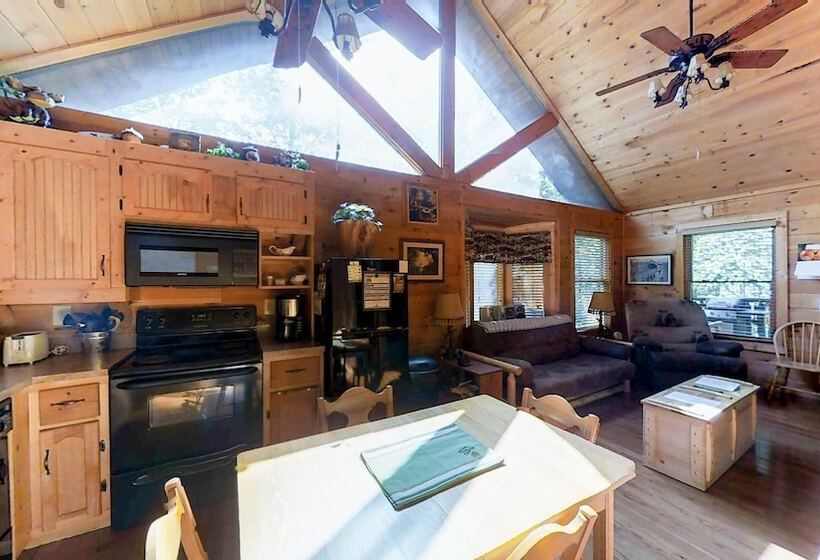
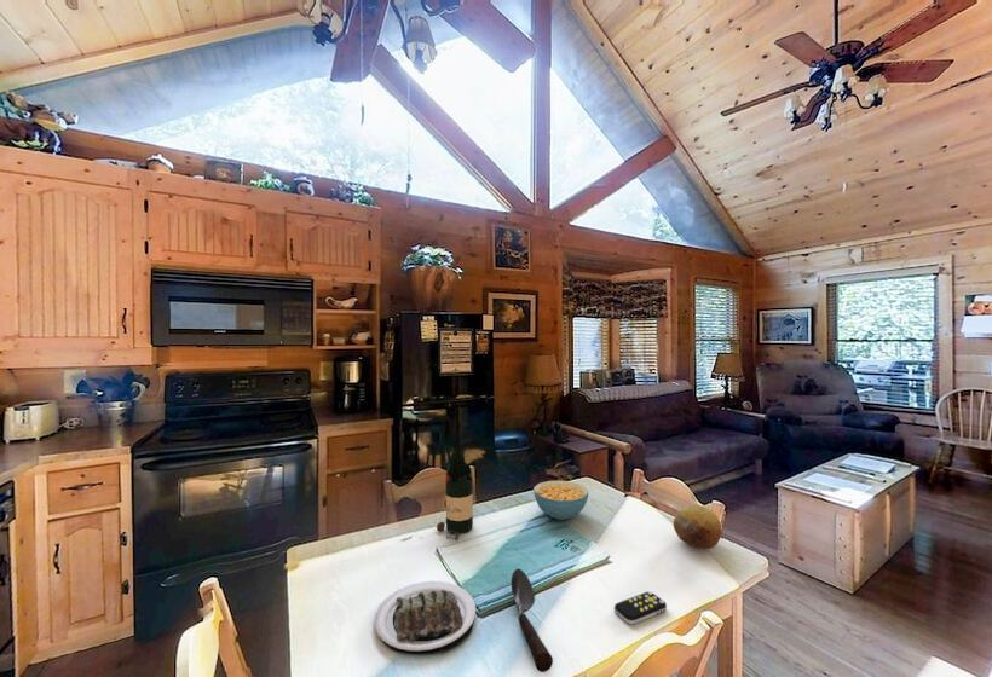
+ remote control [613,591,668,625]
+ cereal bowl [532,480,589,521]
+ bottle [436,446,474,542]
+ fruit [673,503,722,550]
+ plate [374,580,477,655]
+ spoon [511,568,554,673]
